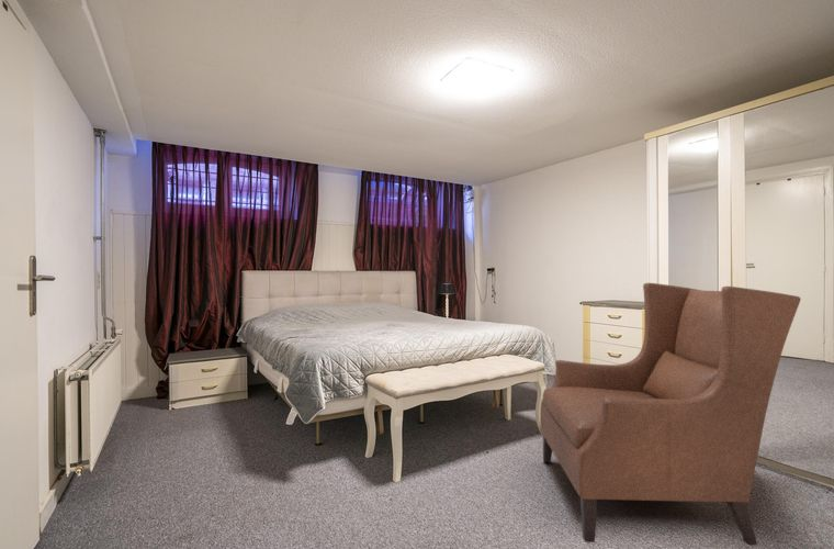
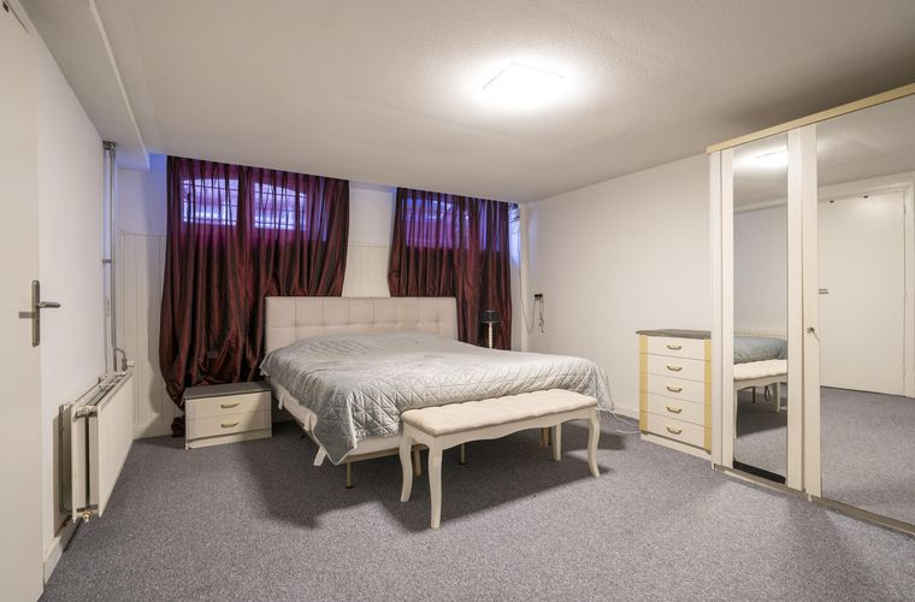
- chair [539,282,802,547]
